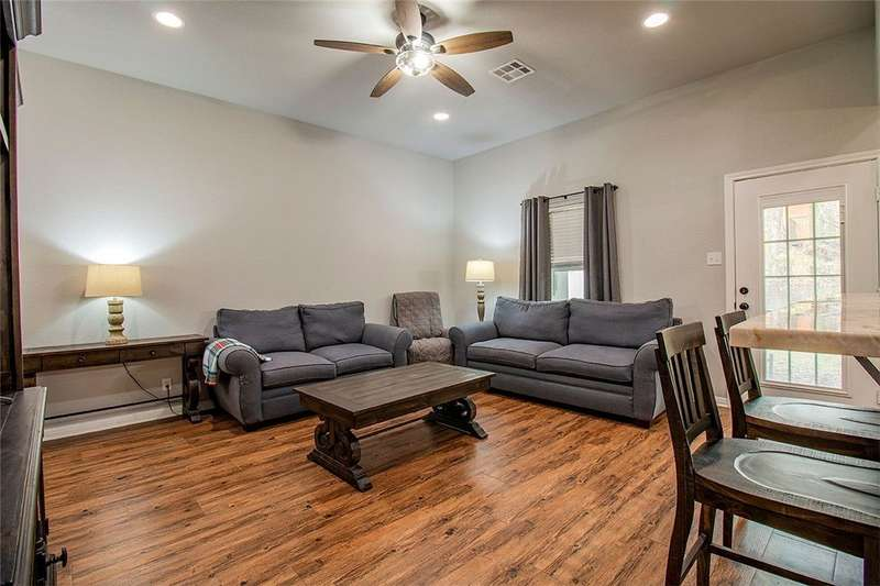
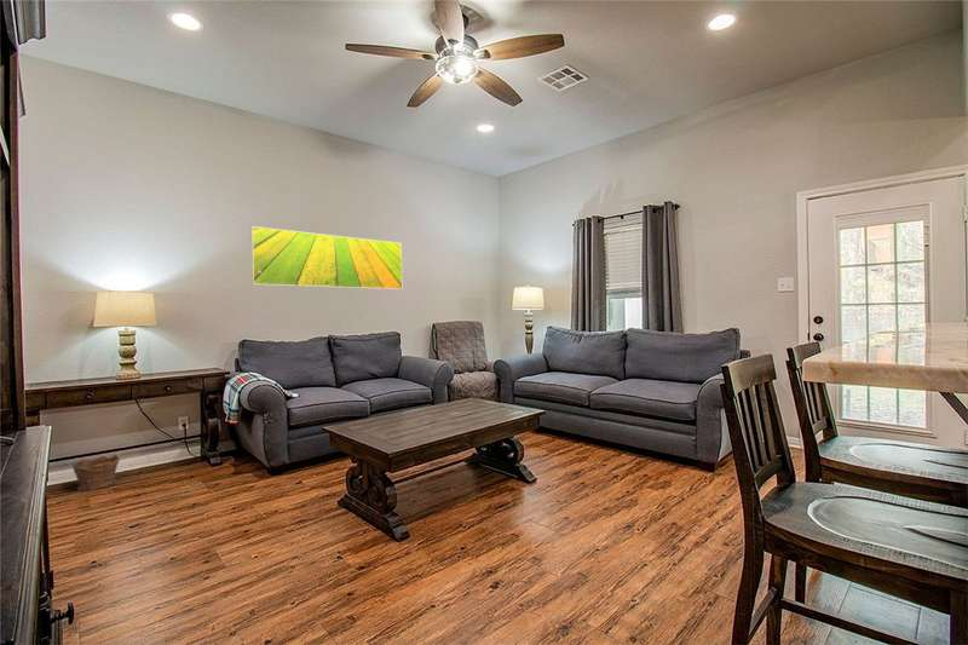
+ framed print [250,225,403,290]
+ clay pot [71,453,121,491]
